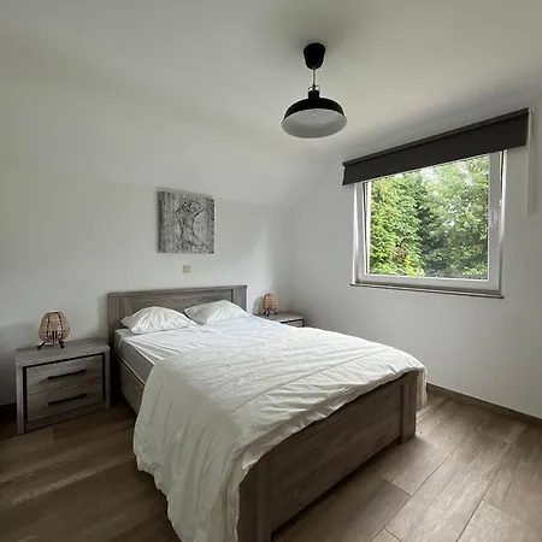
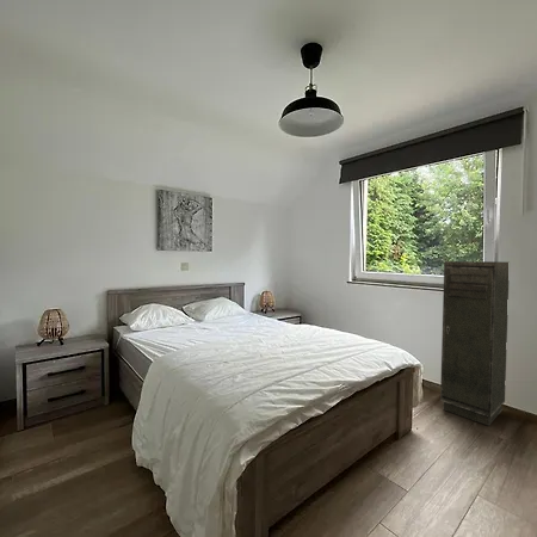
+ storage cabinet [439,260,510,427]
